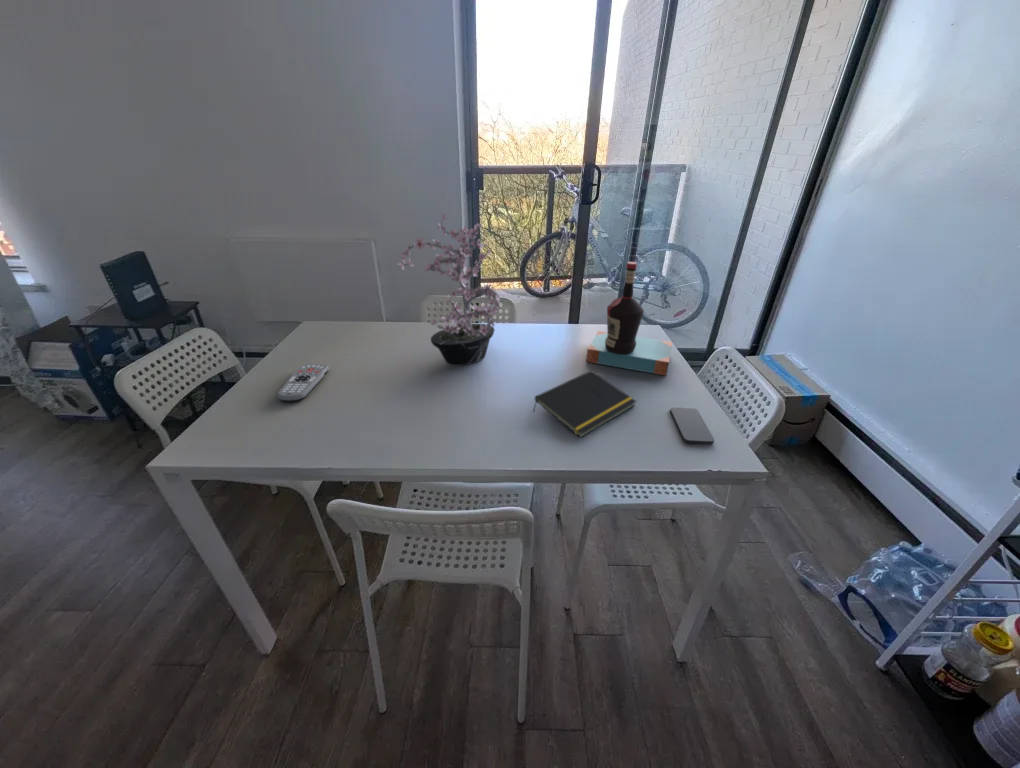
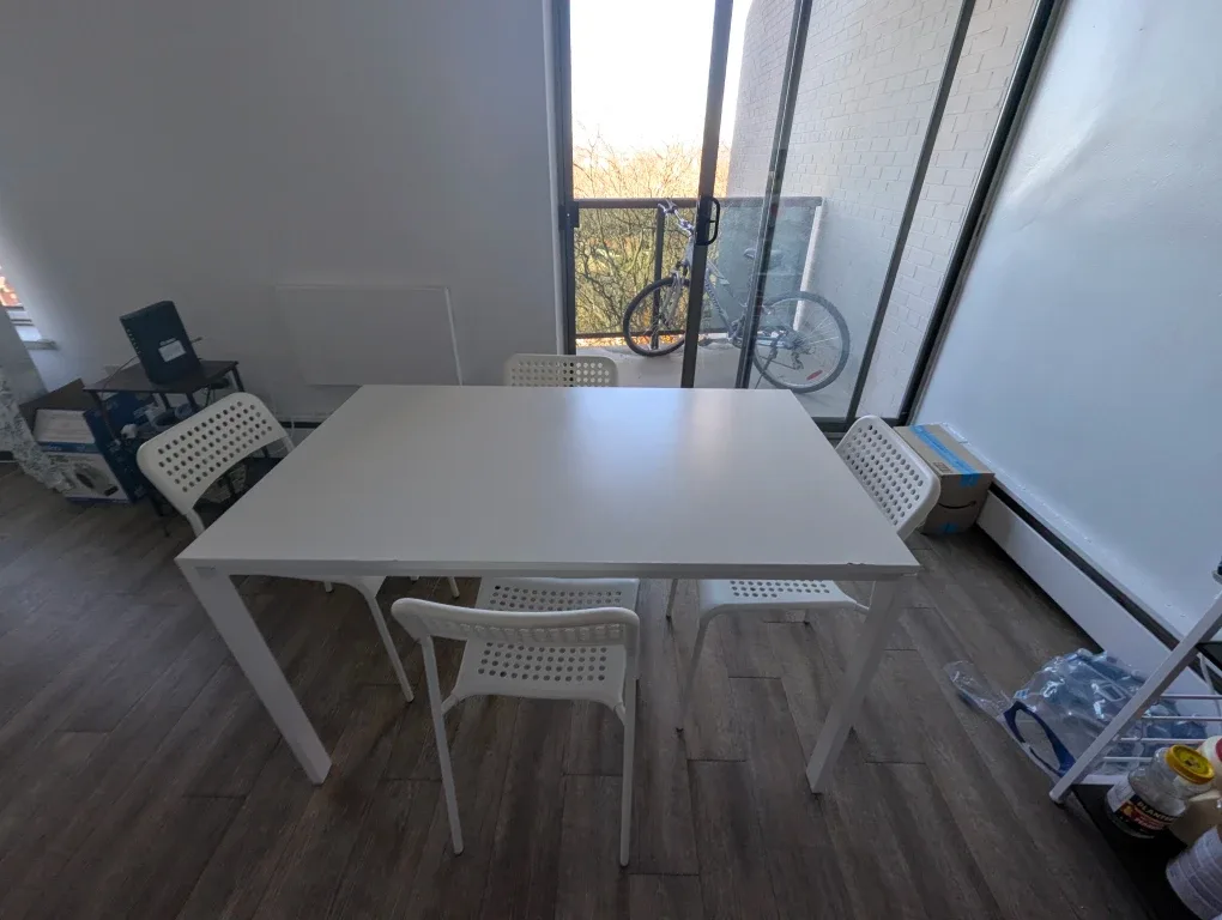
- remote control [276,363,330,403]
- bottle [585,261,674,376]
- notepad [532,369,637,438]
- smartphone [669,407,715,445]
- potted plant [396,211,502,367]
